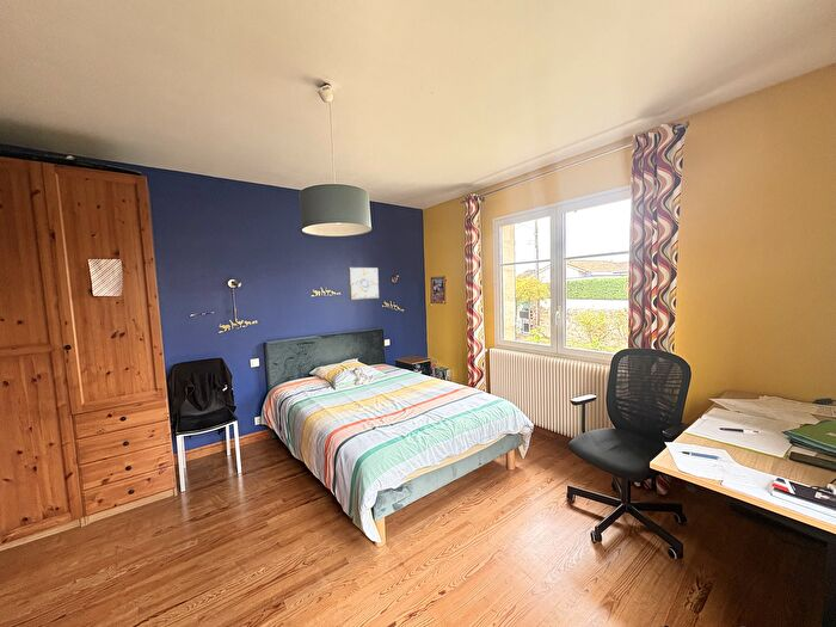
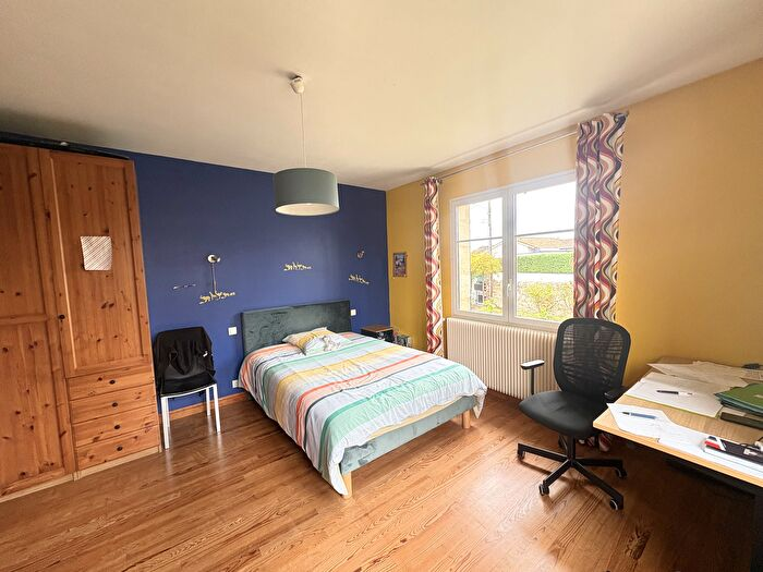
- wall art [348,266,380,301]
